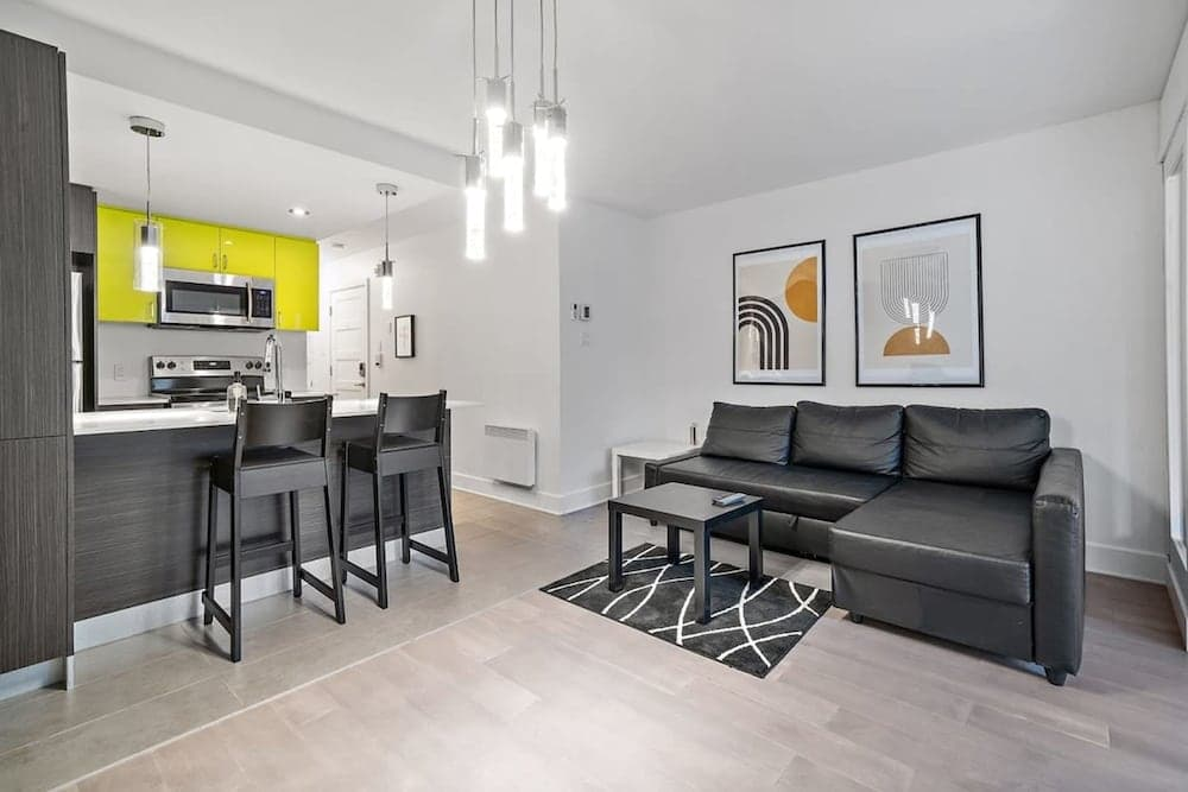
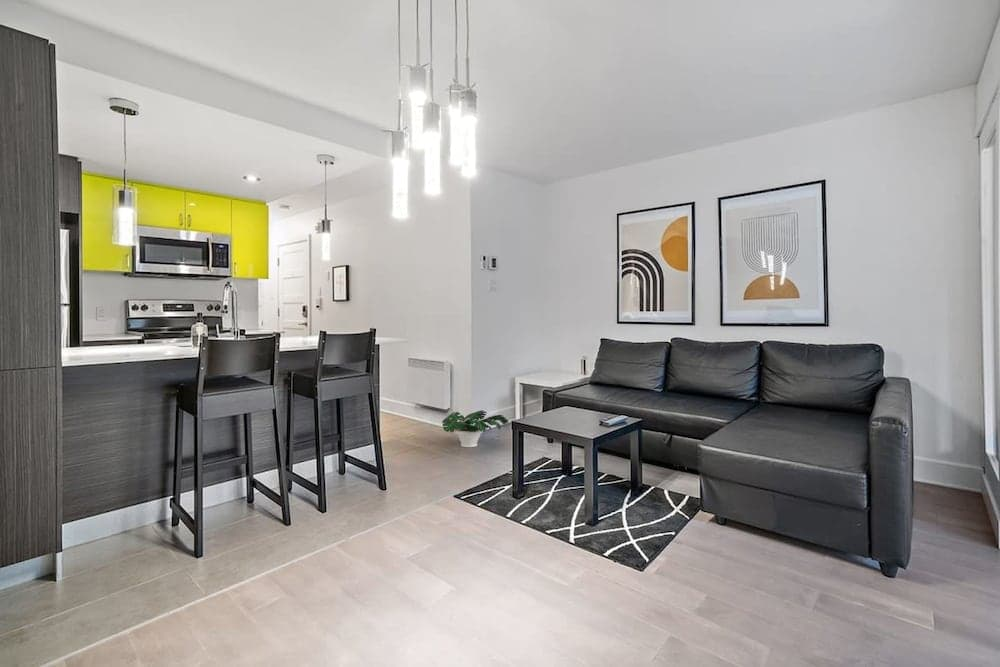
+ potted plant [441,409,509,448]
